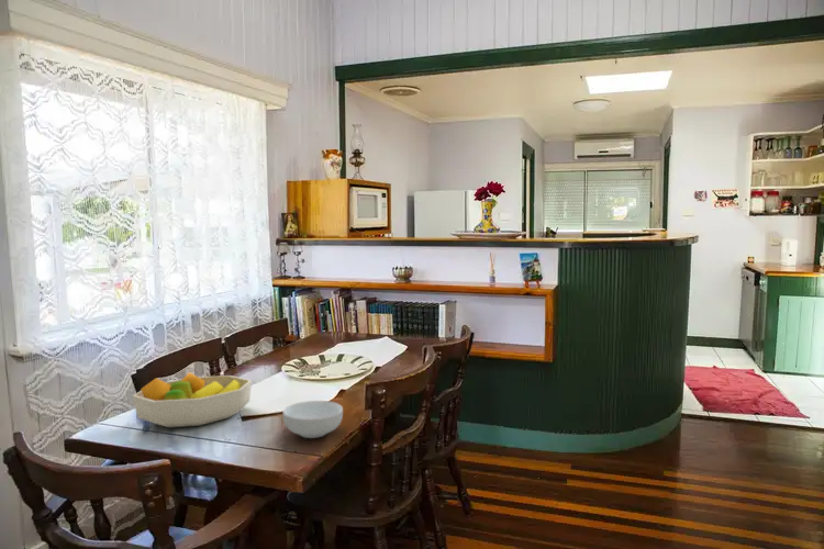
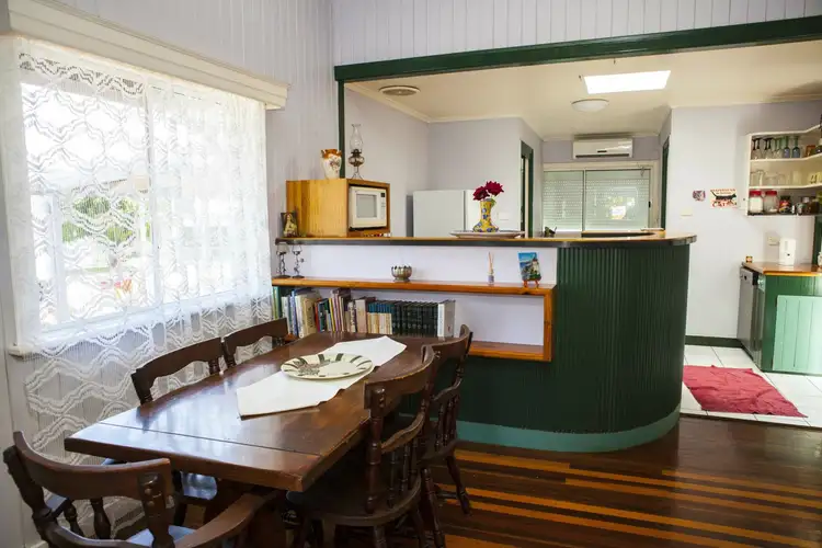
- cereal bowl [282,400,344,439]
- fruit bowl [132,371,253,428]
